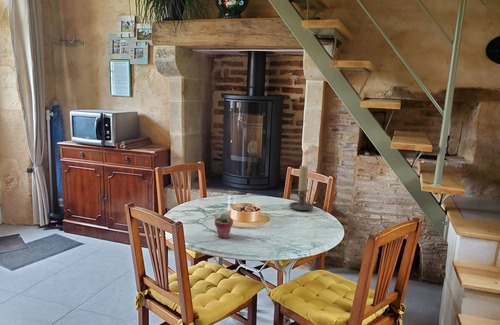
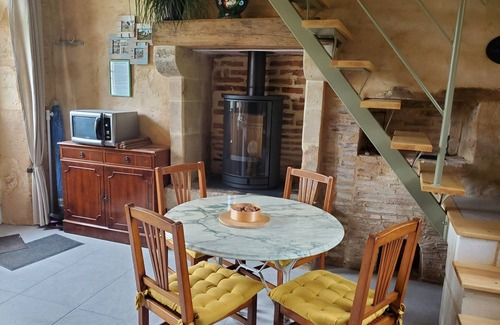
- candle holder [289,165,314,214]
- potted succulent [214,212,234,240]
